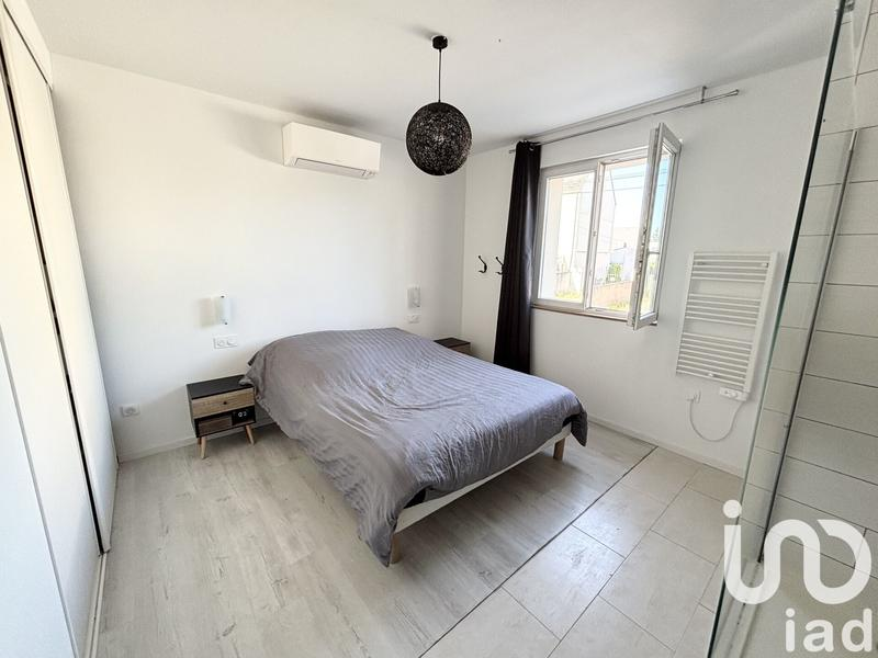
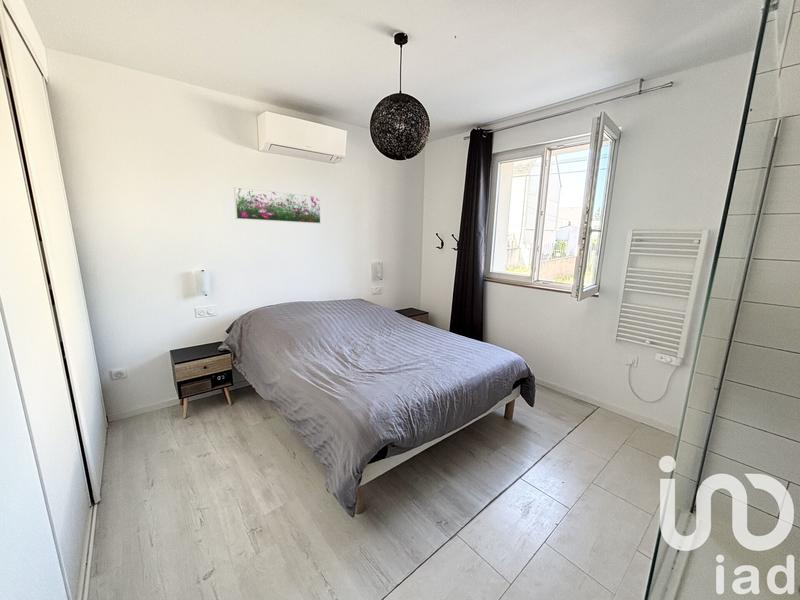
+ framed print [233,186,321,224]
